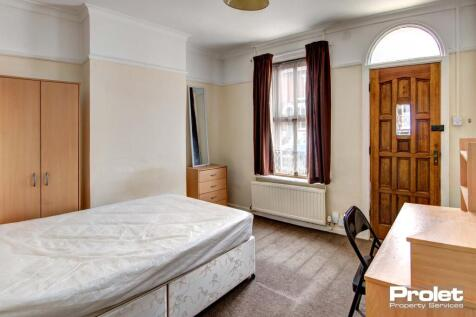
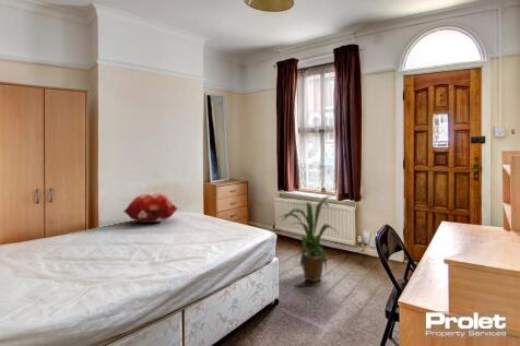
+ house plant [277,194,339,283]
+ decorative pillow [122,192,179,224]
